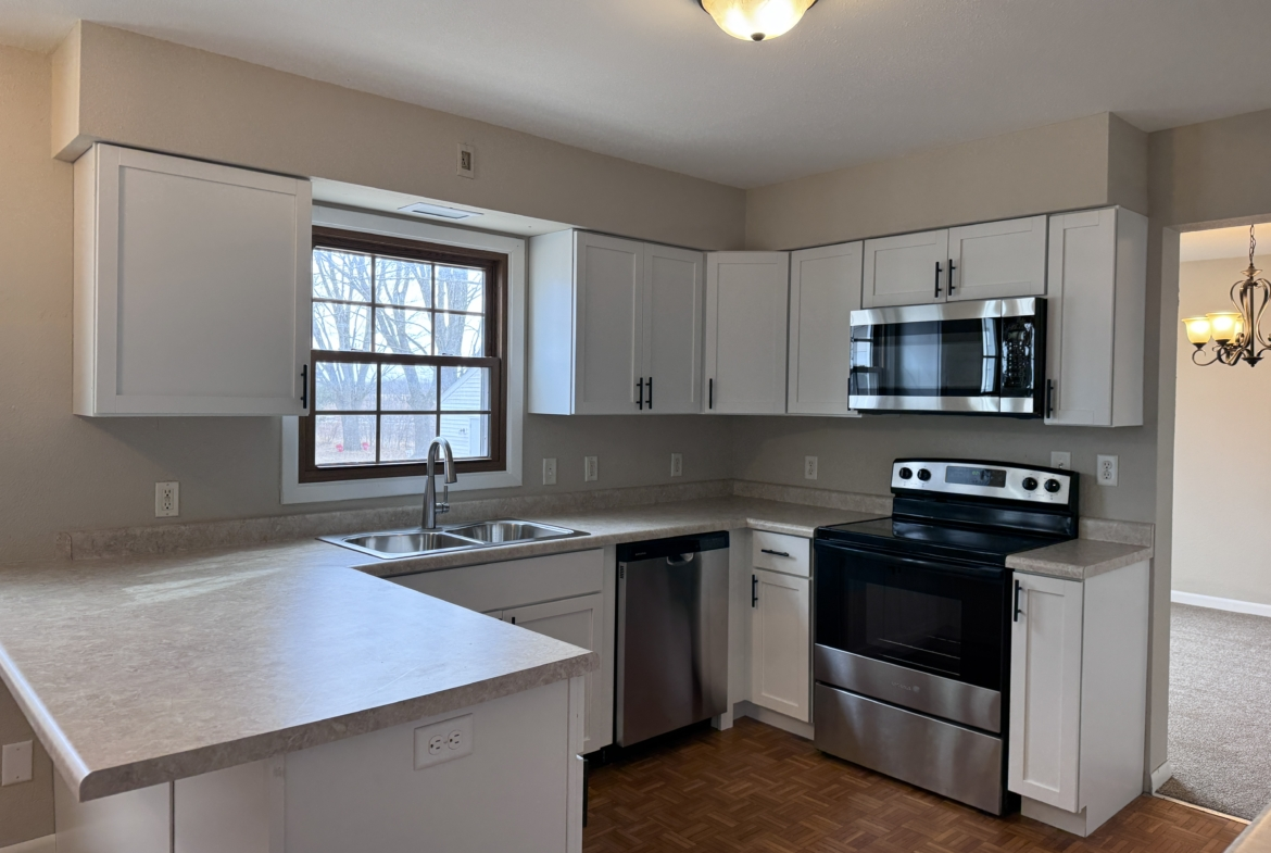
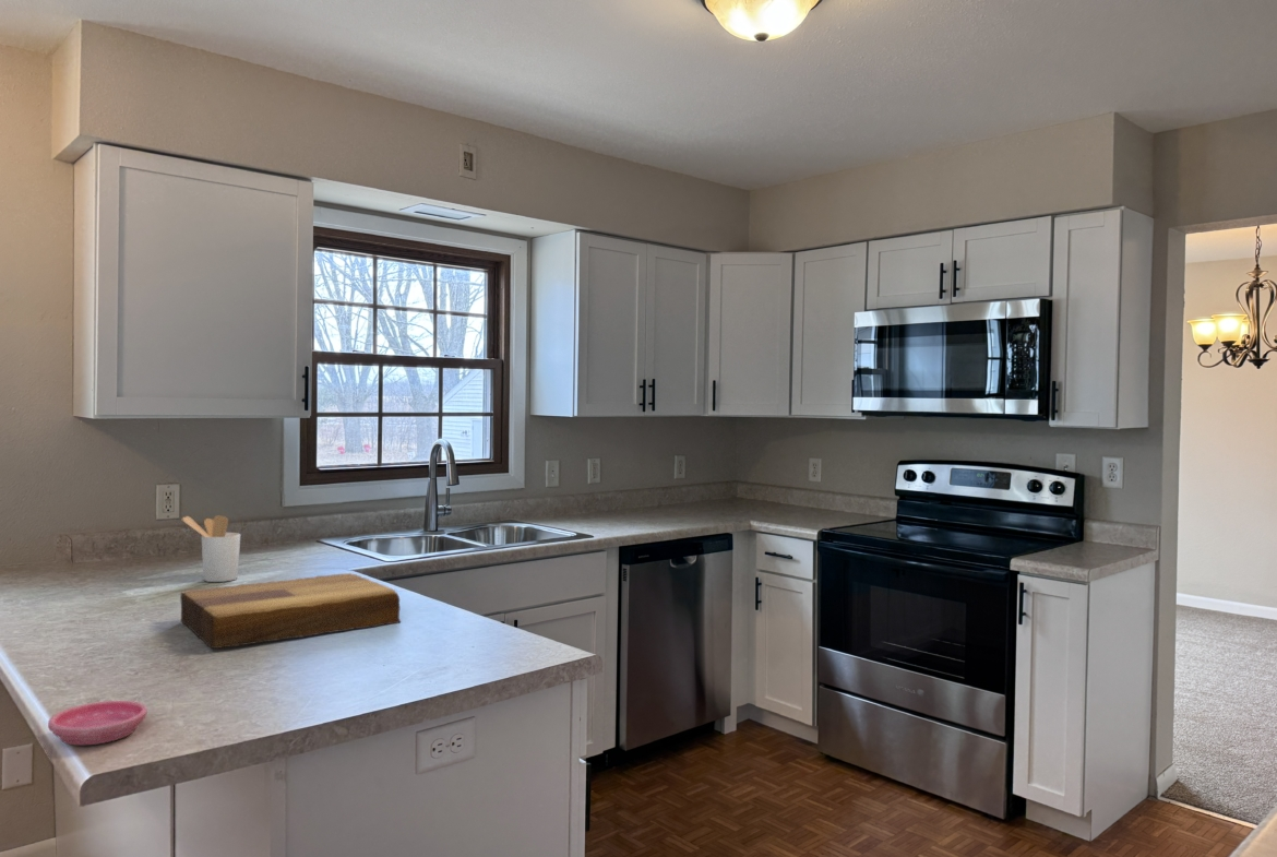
+ saucer [47,700,148,746]
+ cutting board [179,572,402,650]
+ utensil holder [180,514,242,583]
